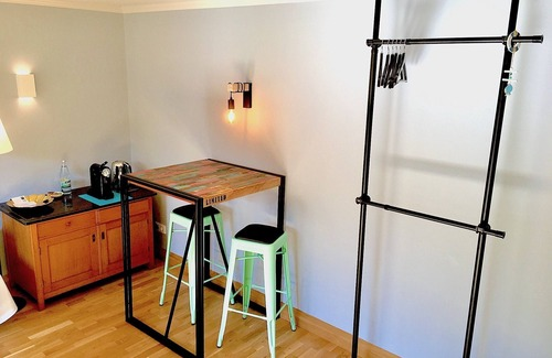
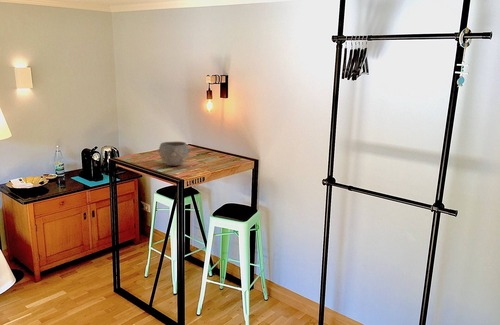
+ bowl [156,141,192,167]
